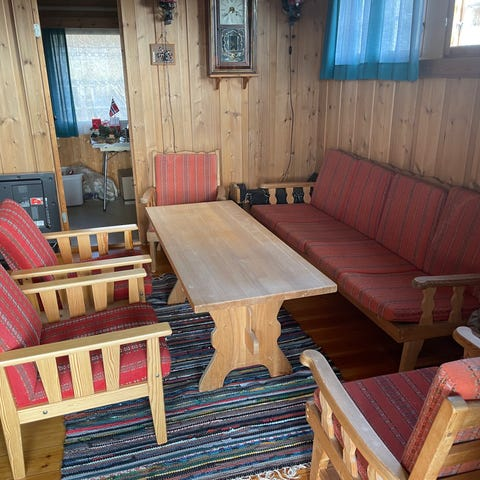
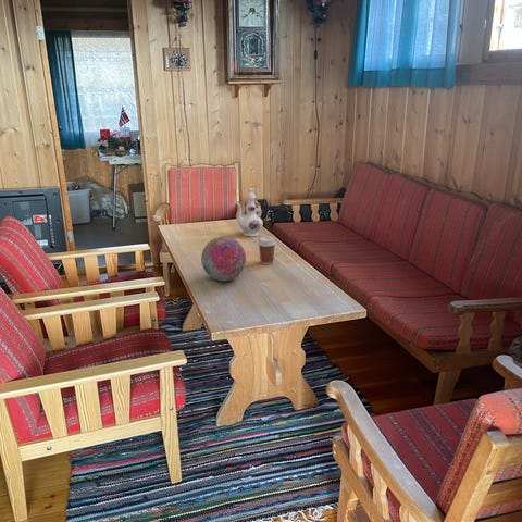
+ coffee cup [257,236,277,265]
+ decorative ball [200,235,247,282]
+ chinaware [233,187,264,237]
